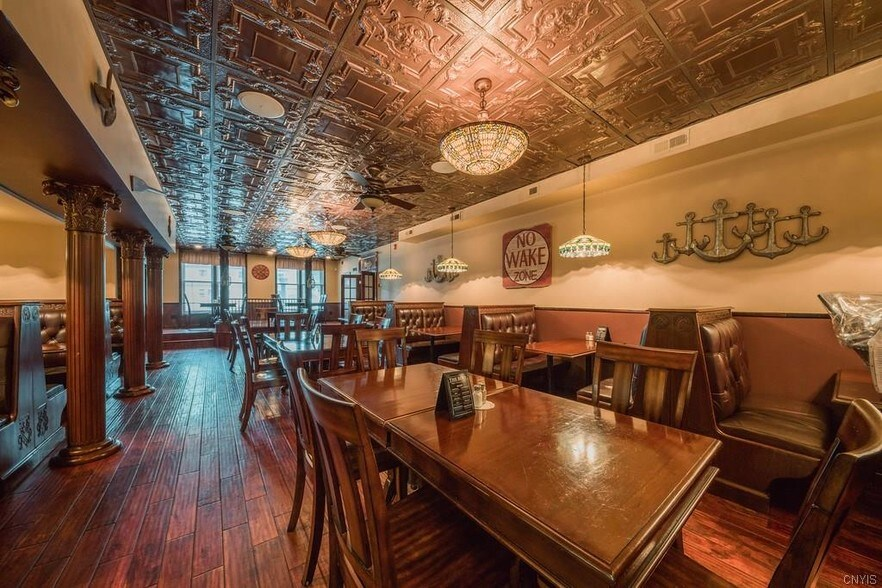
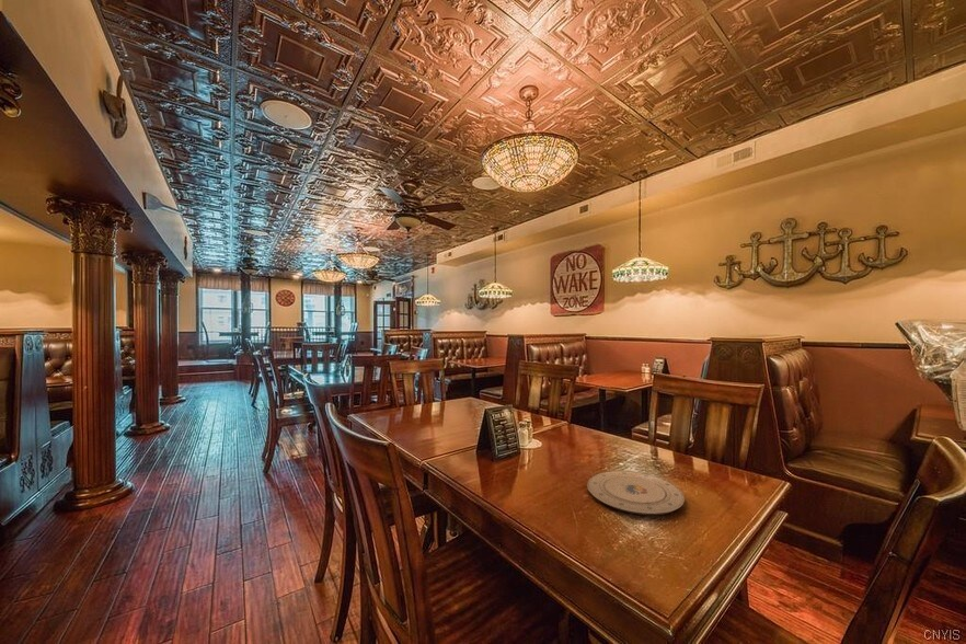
+ plate [586,470,686,516]
